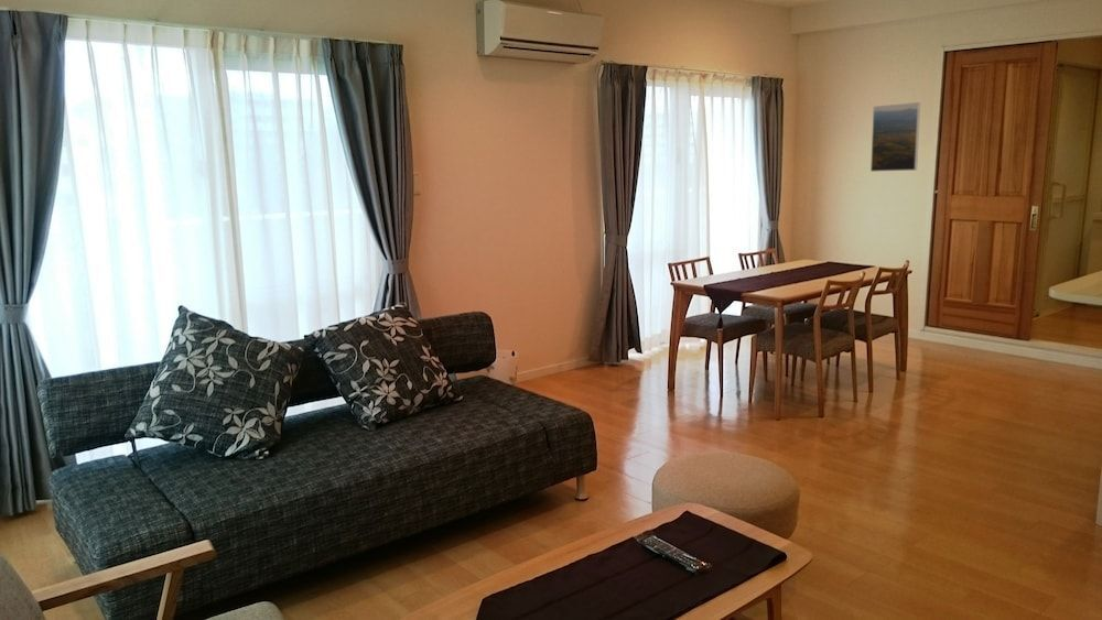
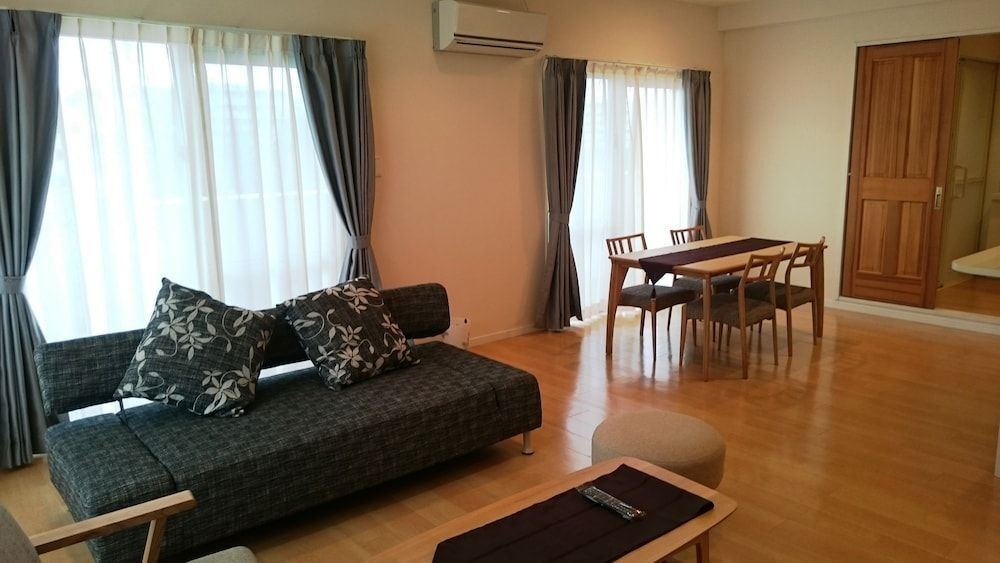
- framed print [869,101,921,173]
